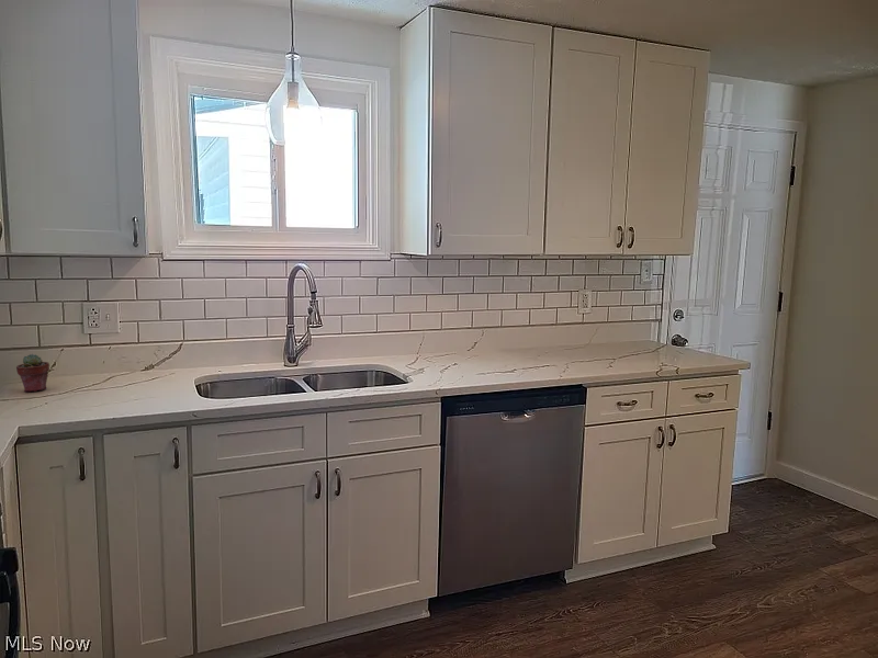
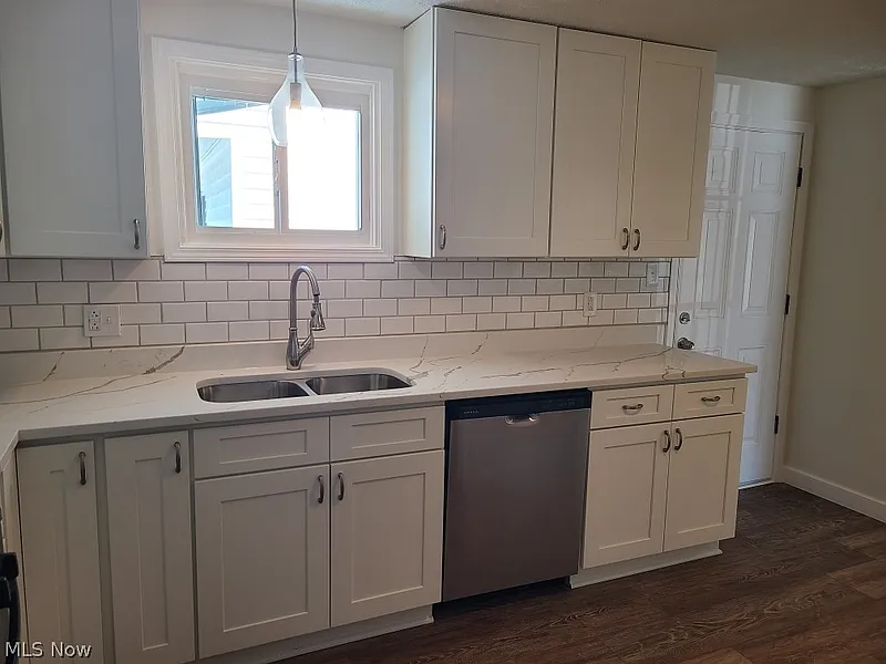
- potted succulent [15,353,50,393]
